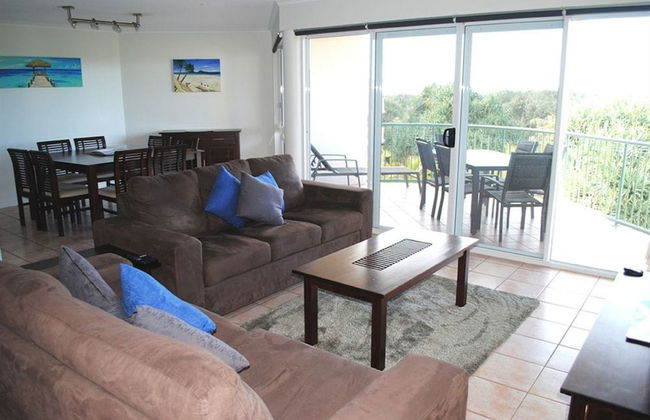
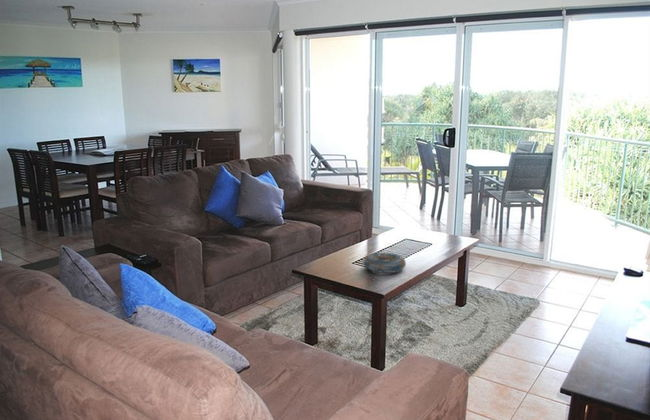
+ decorative bowl [363,251,407,274]
